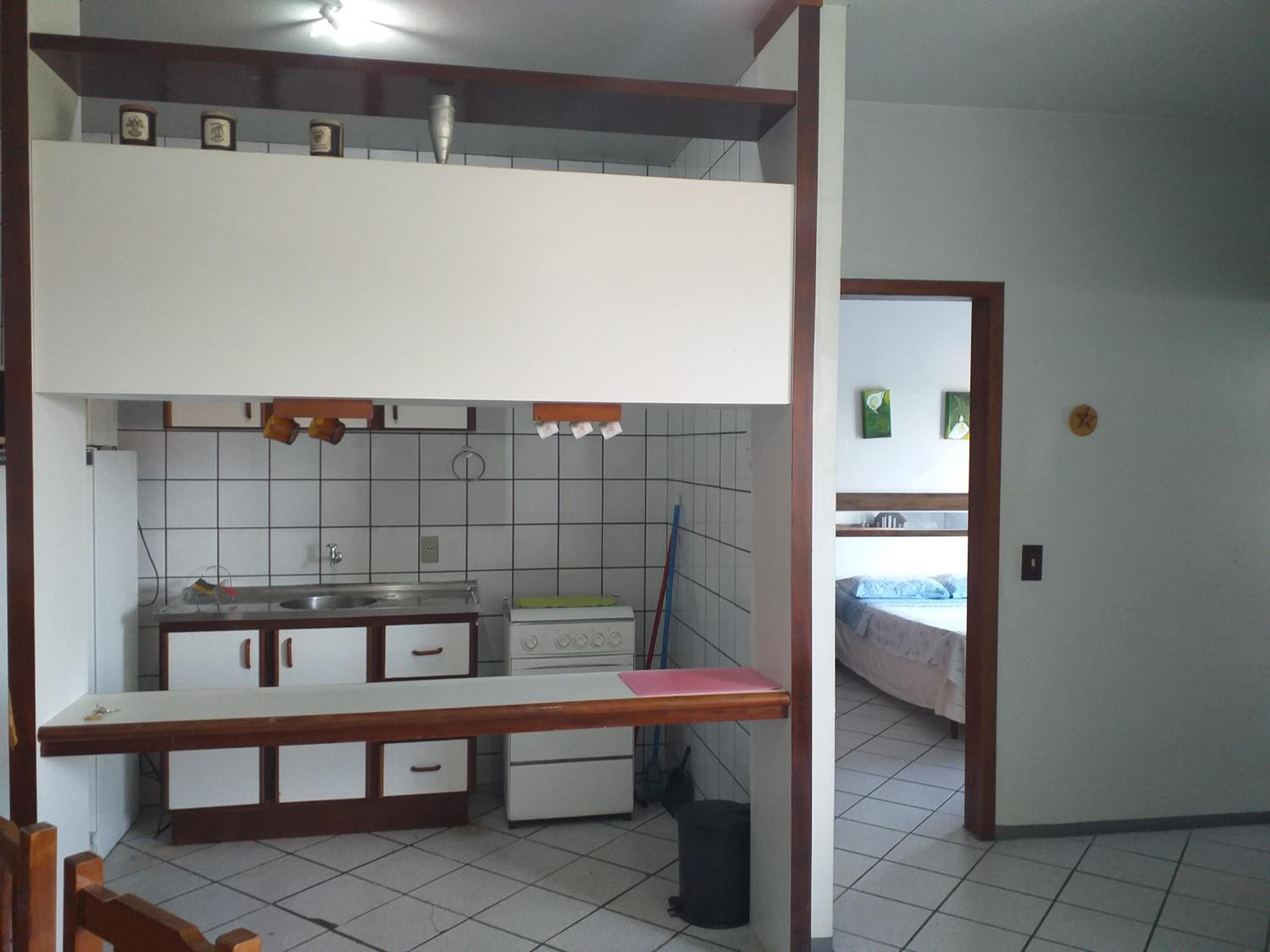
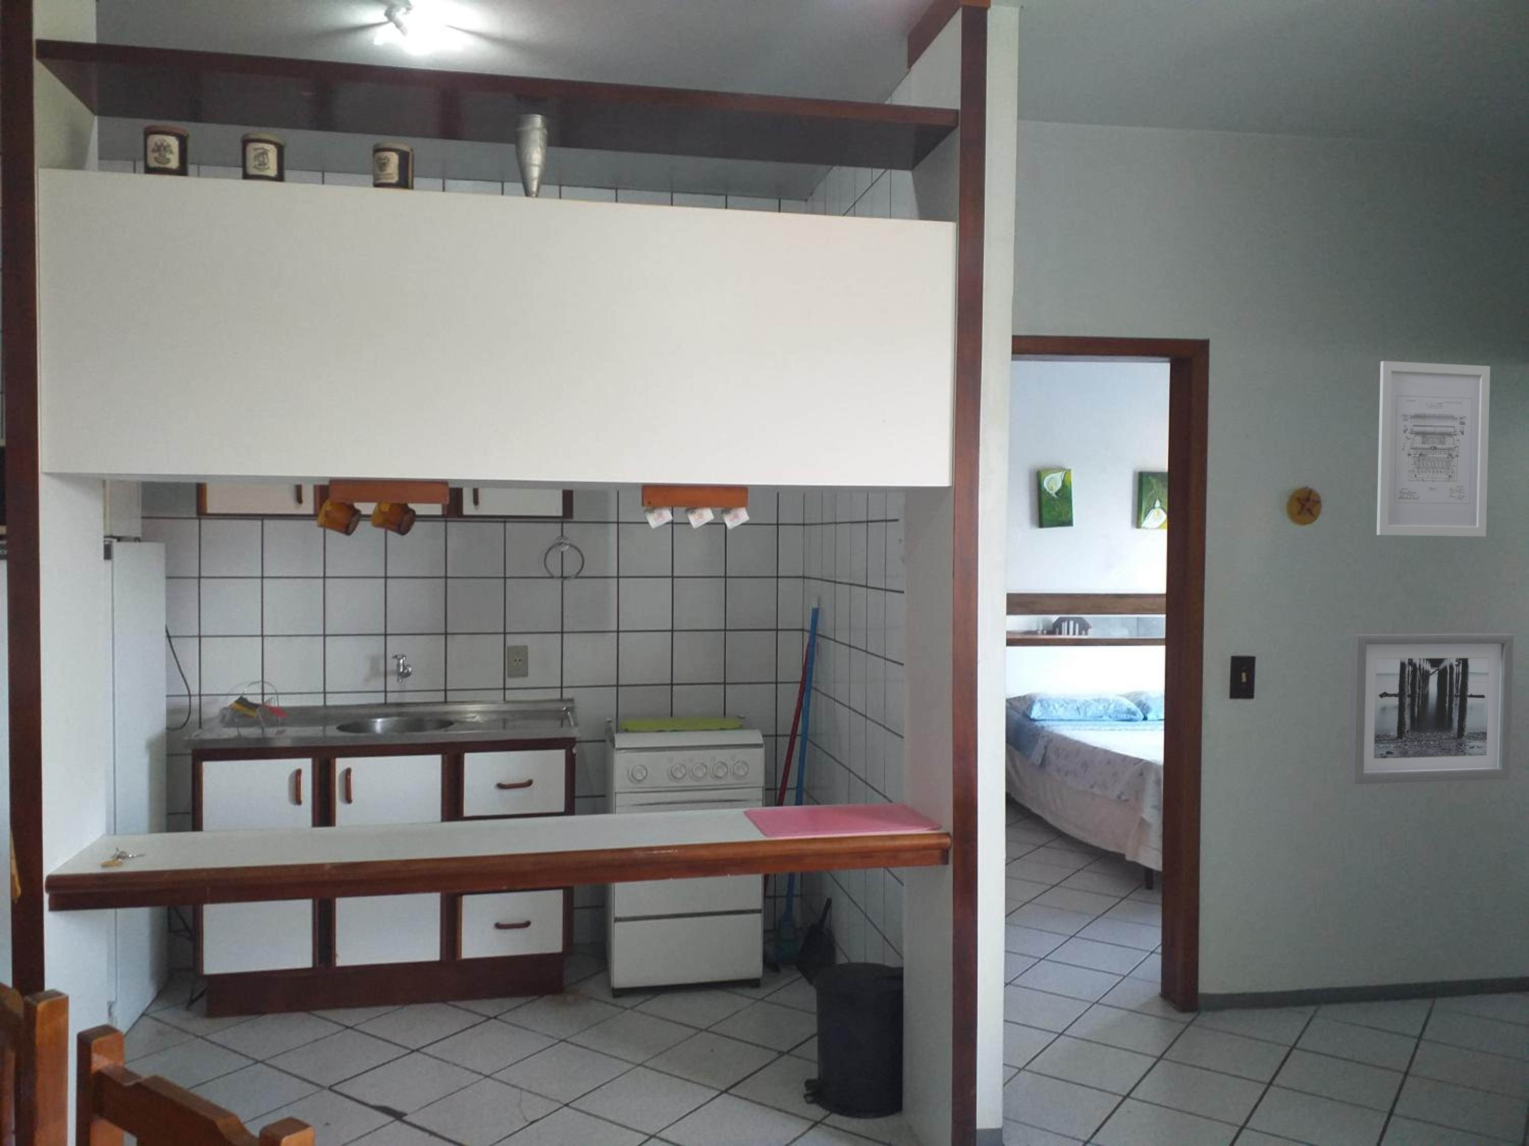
+ wall art [1348,633,1515,785]
+ wall art [1376,361,1490,537]
